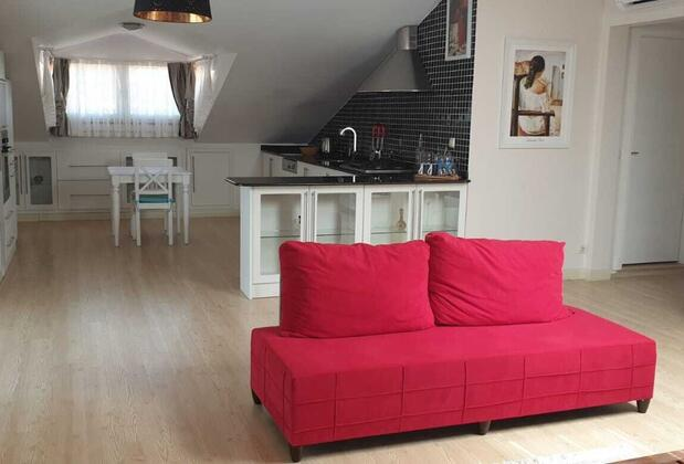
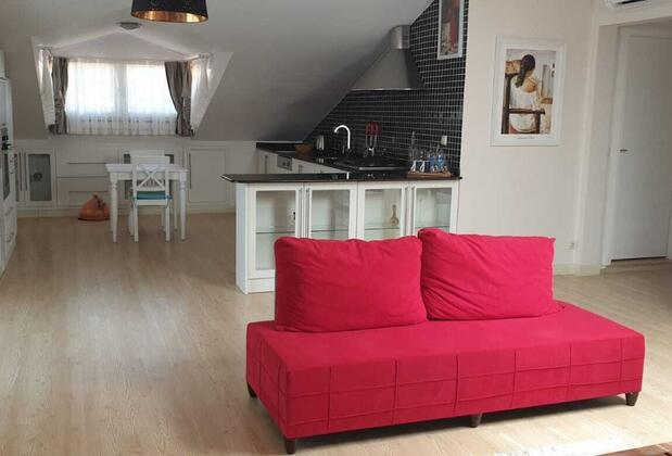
+ ceramic jug [78,192,111,221]
